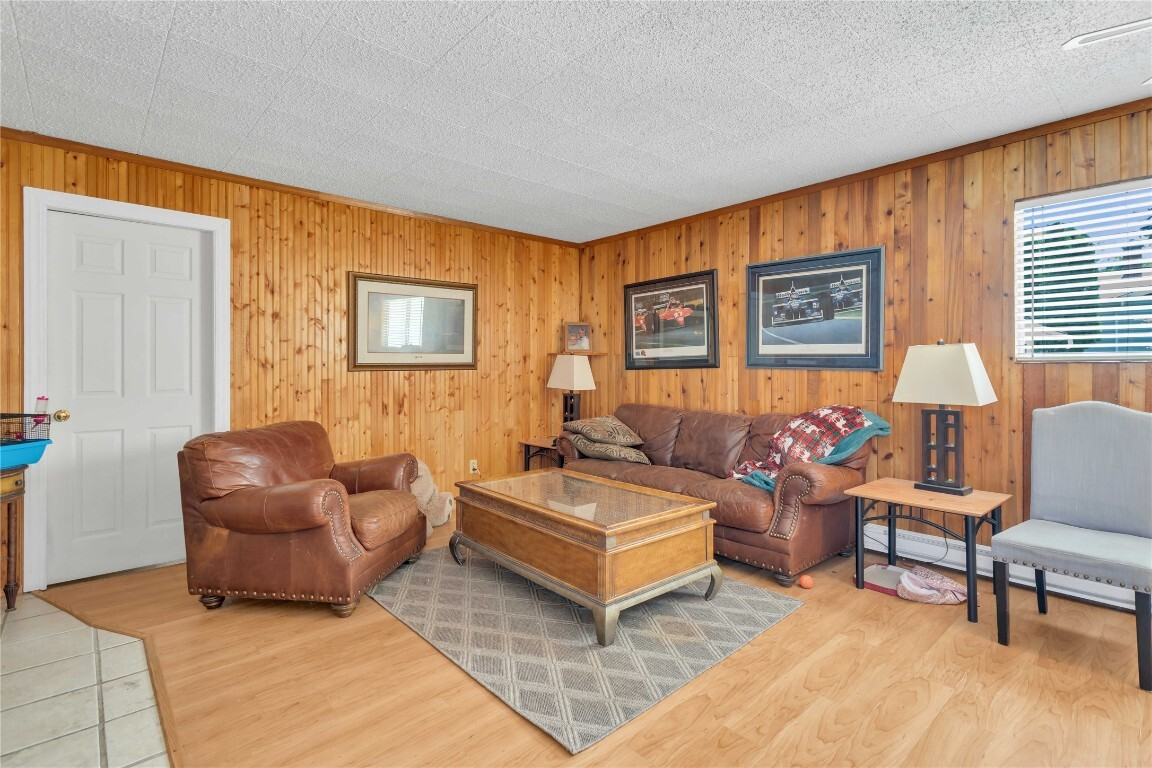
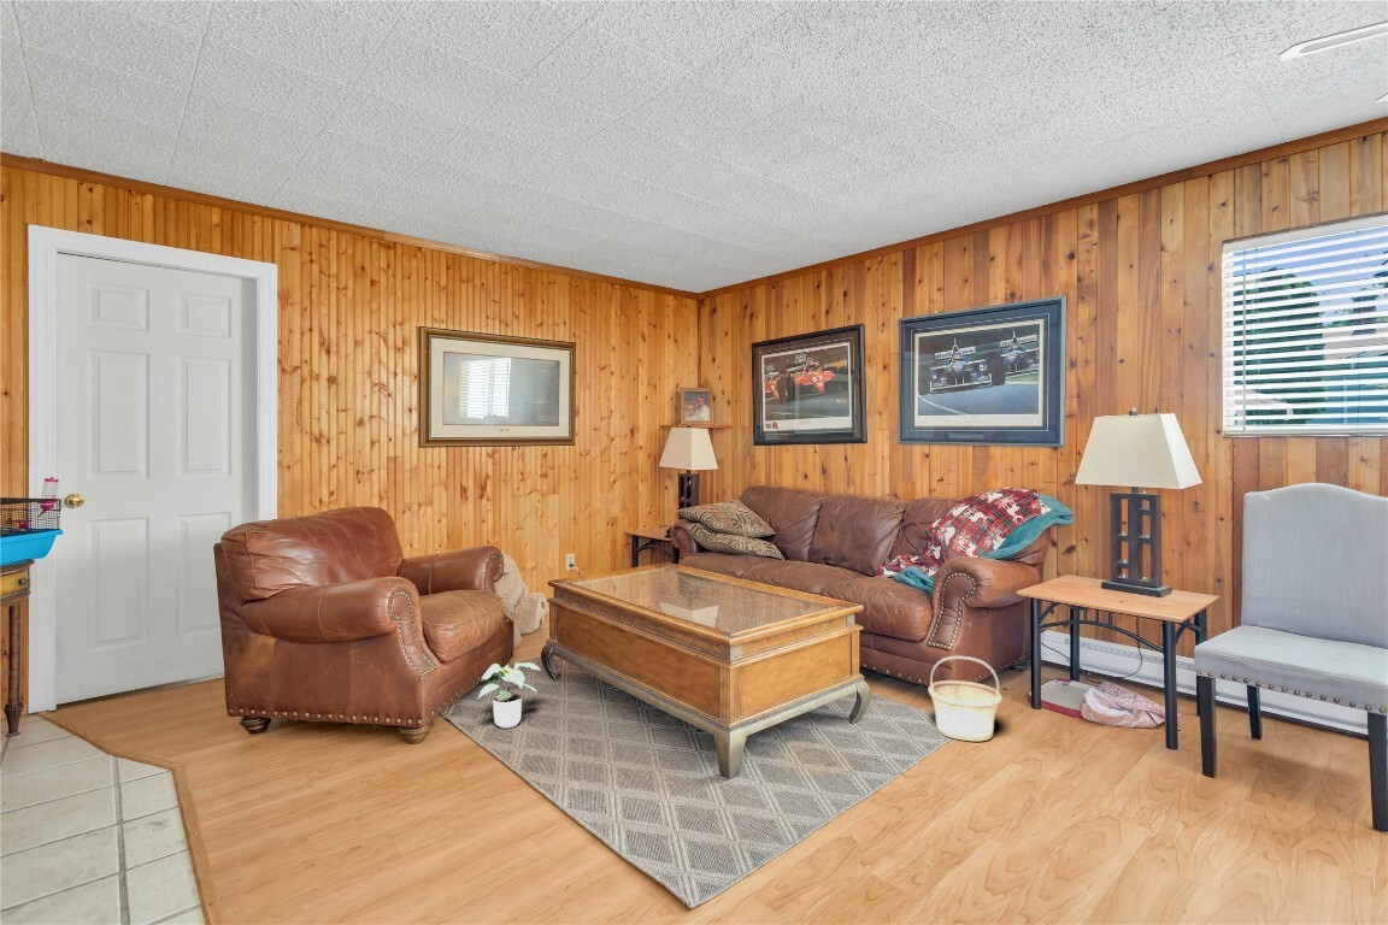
+ potted plant [477,661,542,729]
+ basket [928,655,1002,742]
